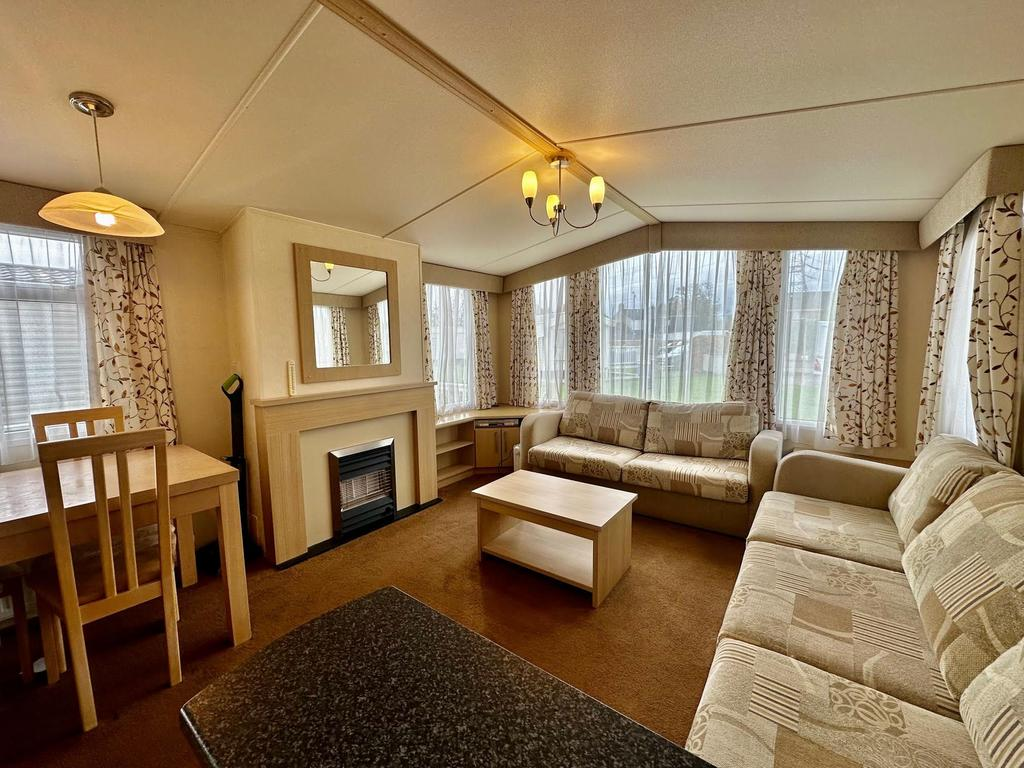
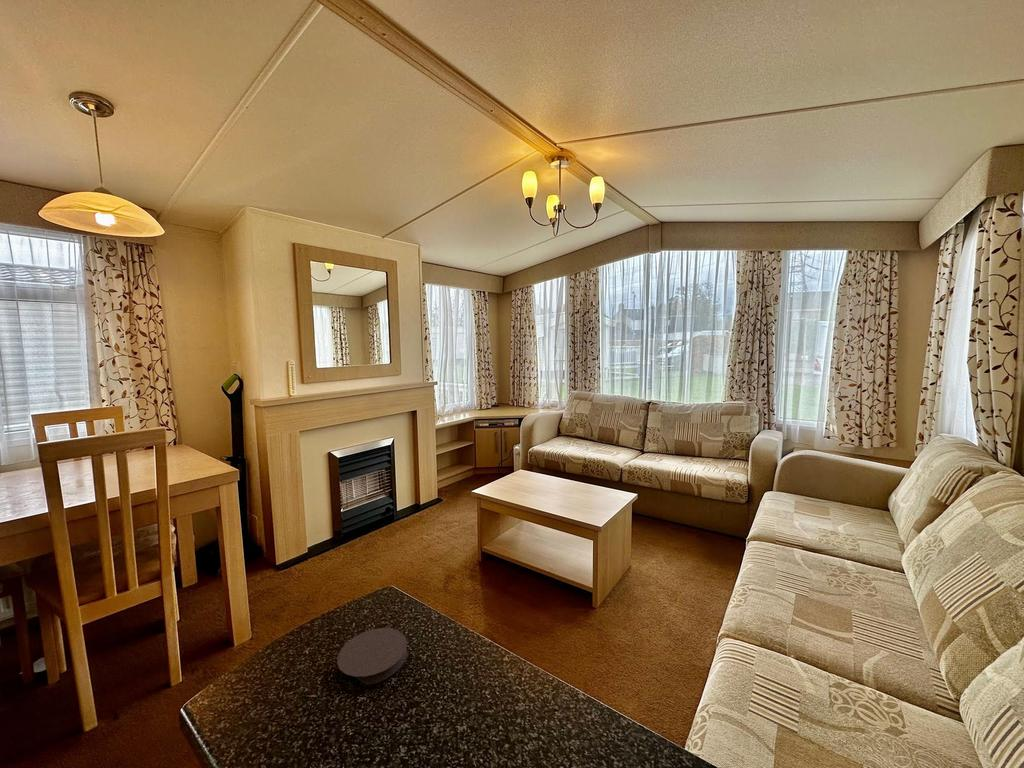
+ coaster [336,627,408,686]
